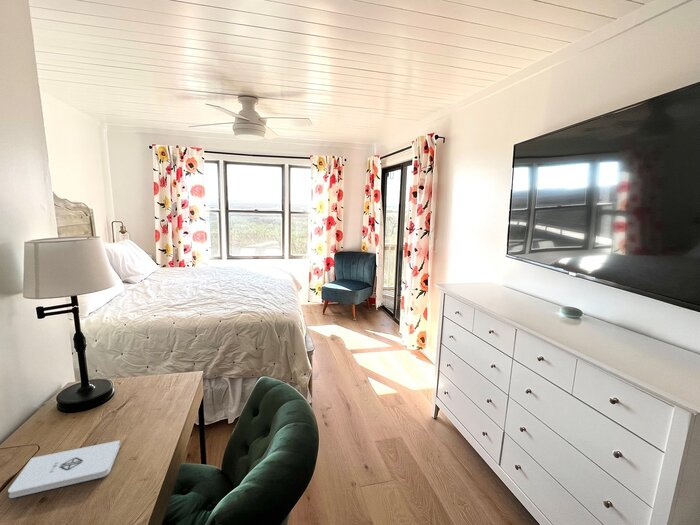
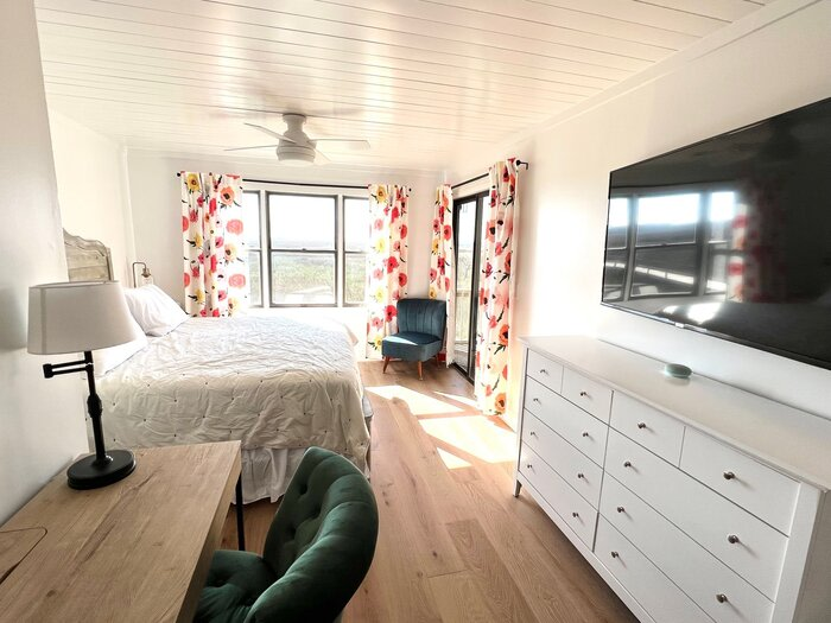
- notepad [7,439,121,499]
